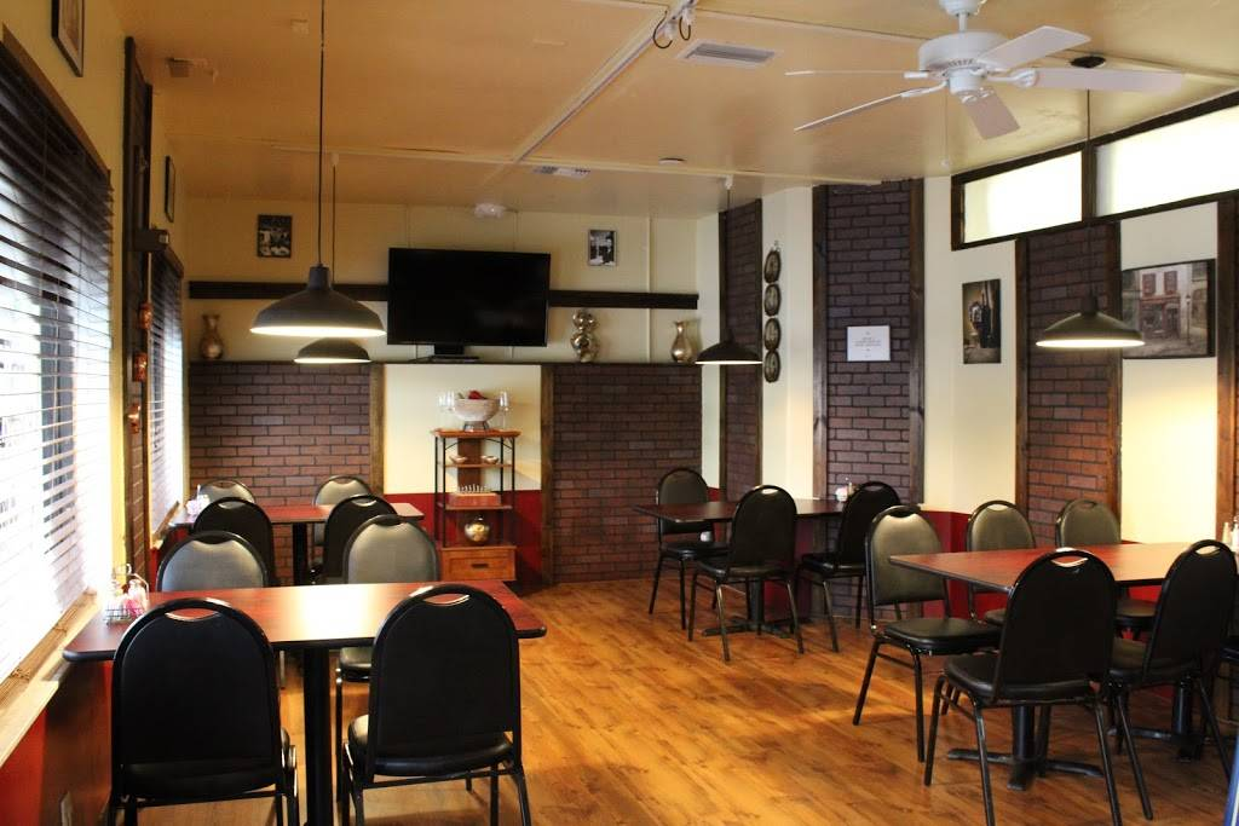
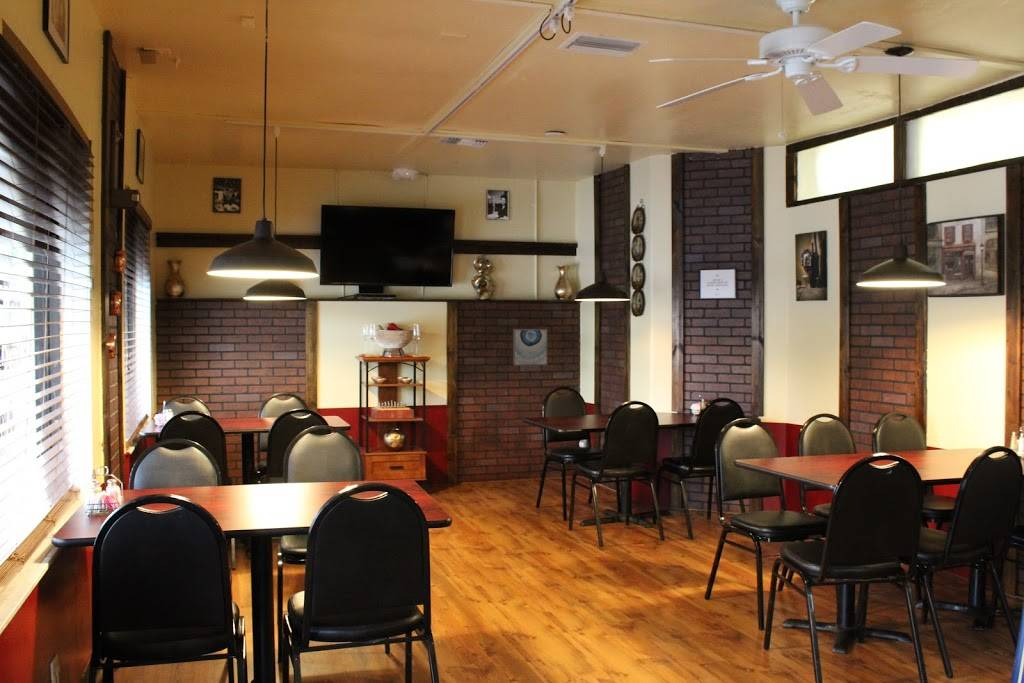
+ wall art [512,328,548,367]
